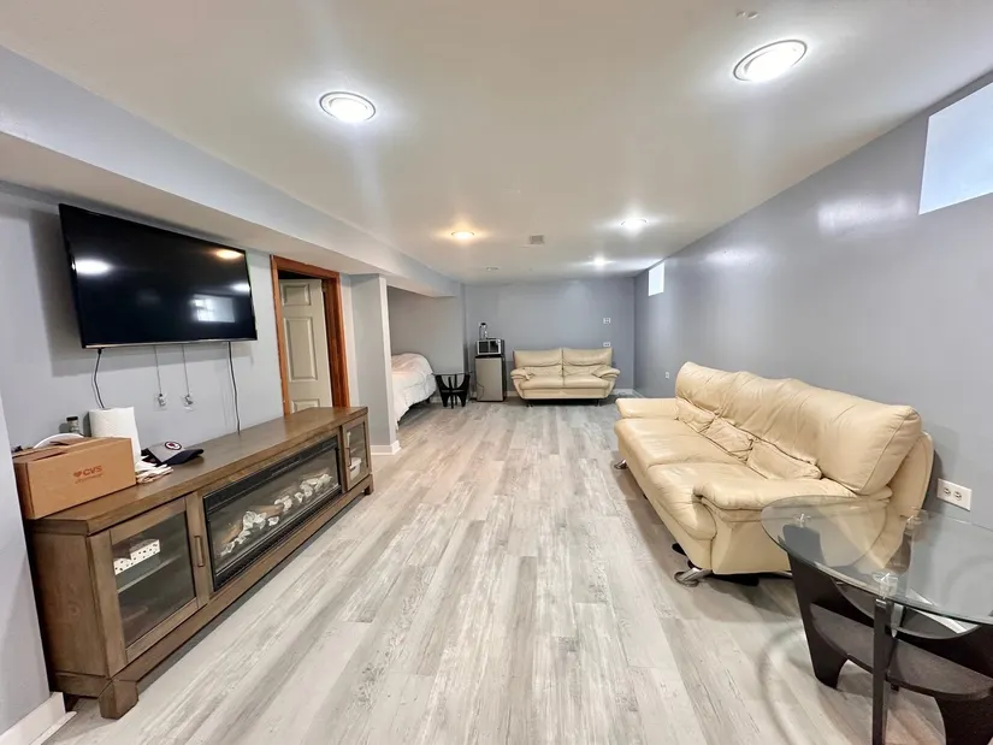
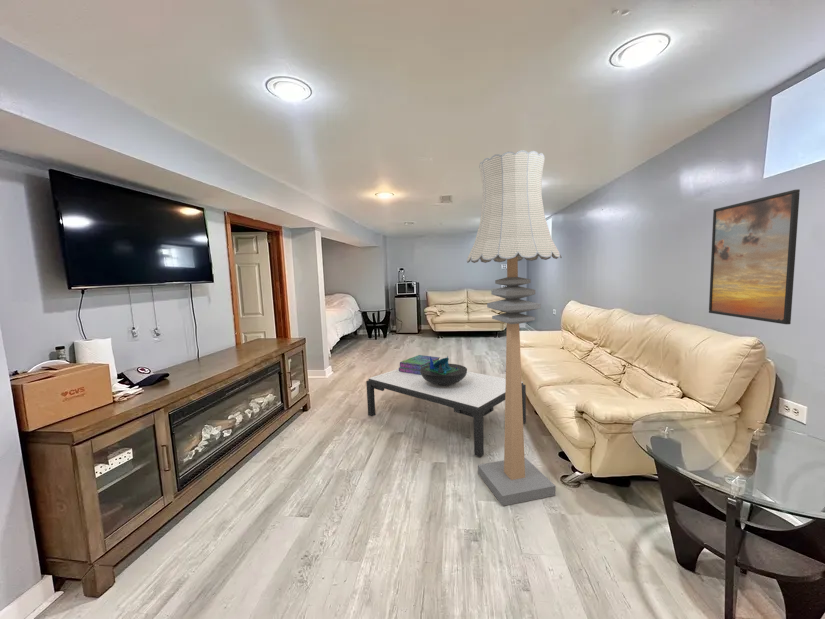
+ floor lamp [466,149,562,507]
+ stack of books [398,354,441,375]
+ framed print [708,188,801,325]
+ coffee table [365,368,527,458]
+ decorative bowl [420,355,468,385]
